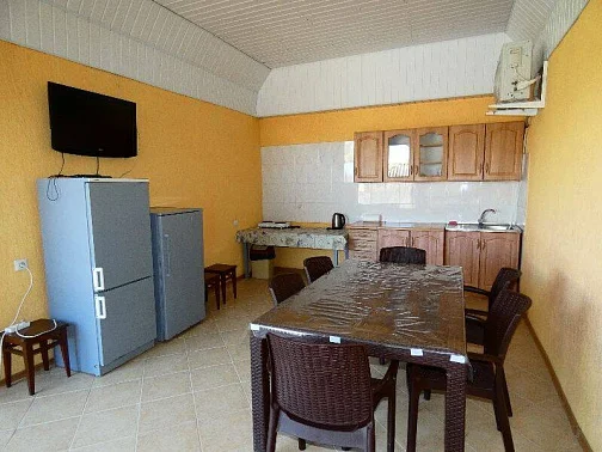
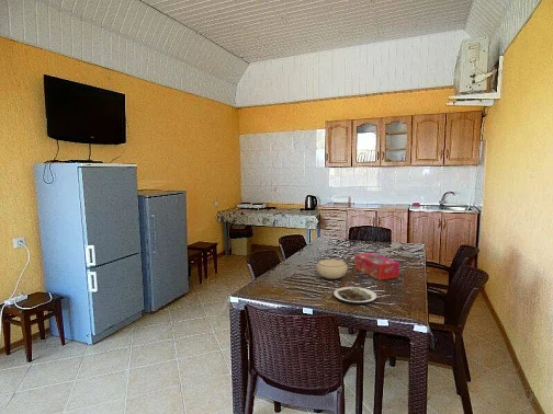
+ plate [332,286,377,306]
+ tissue box [354,252,400,281]
+ bowl [316,258,349,279]
